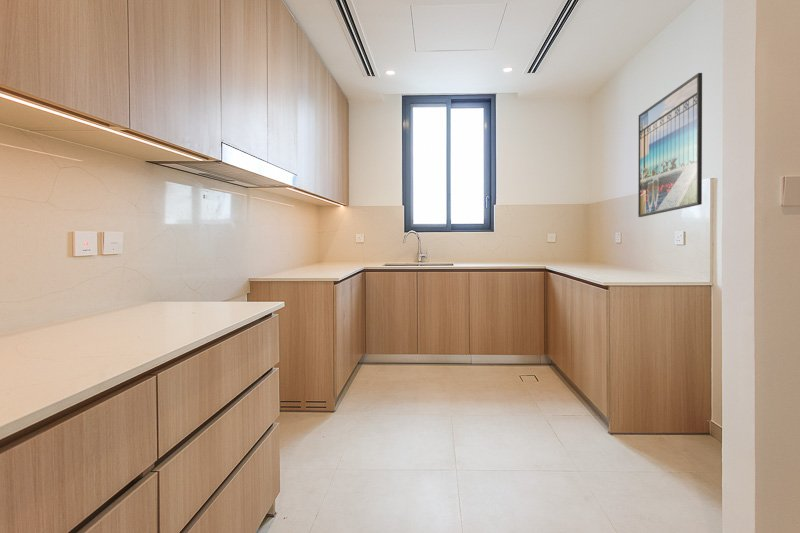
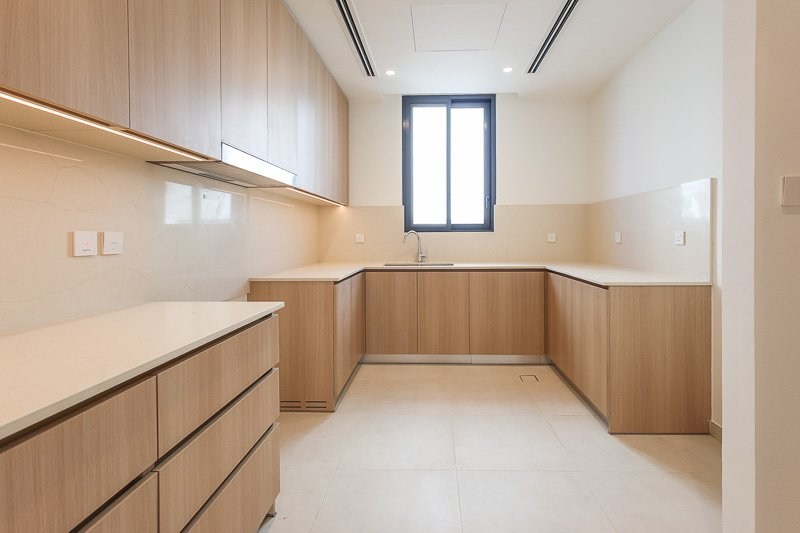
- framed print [637,72,703,218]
